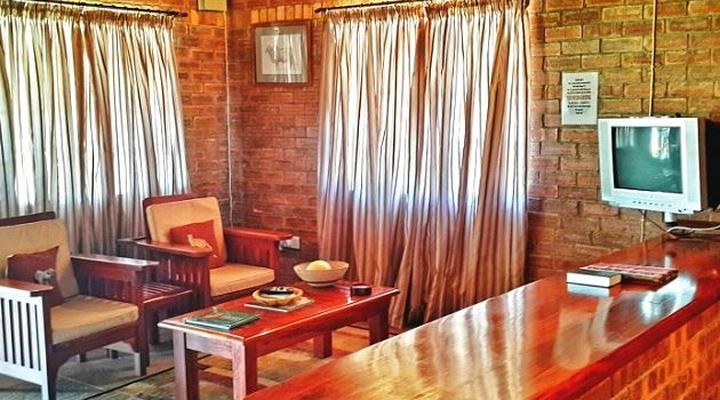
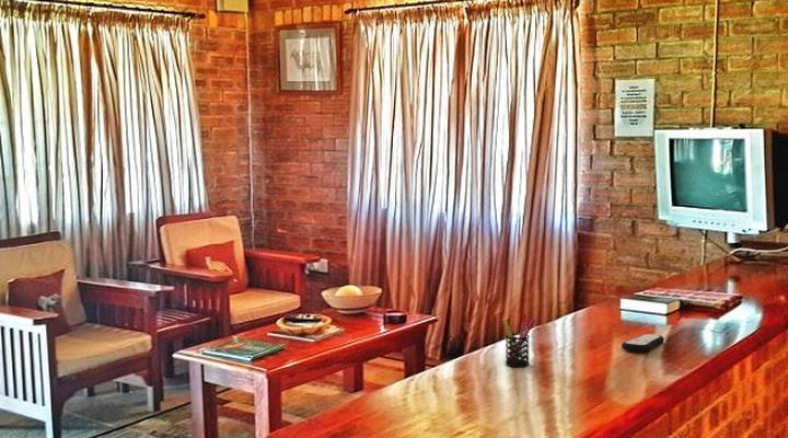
+ pen holder [501,312,536,367]
+ remote control [621,333,665,353]
